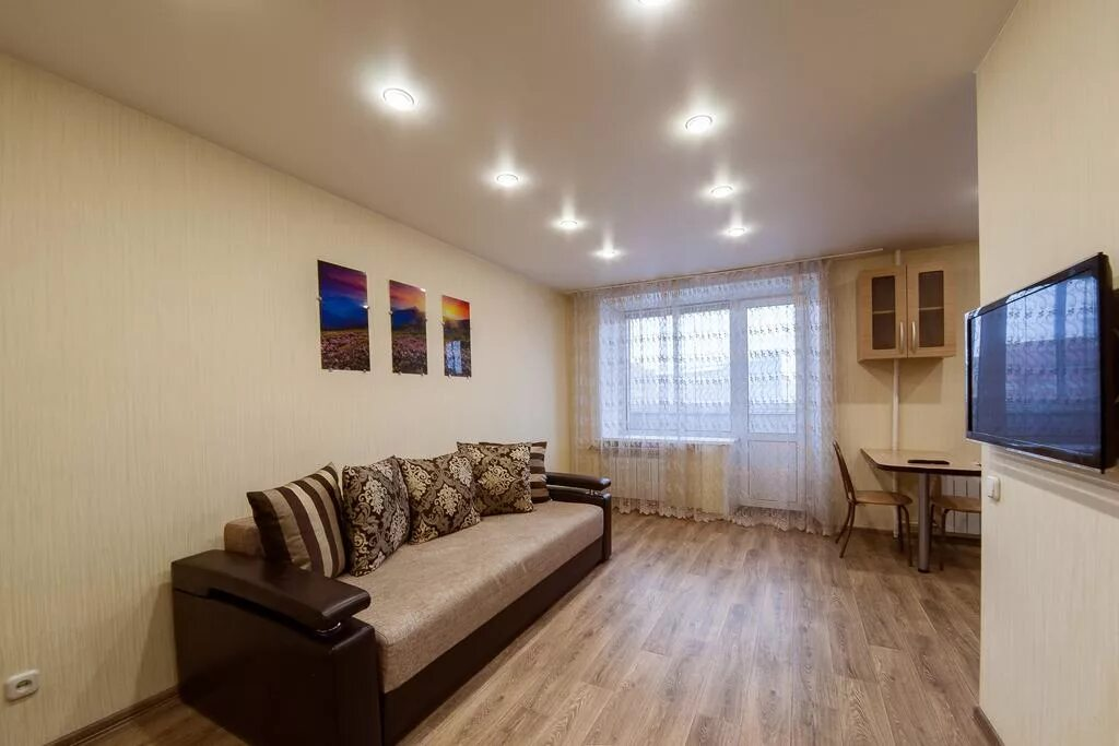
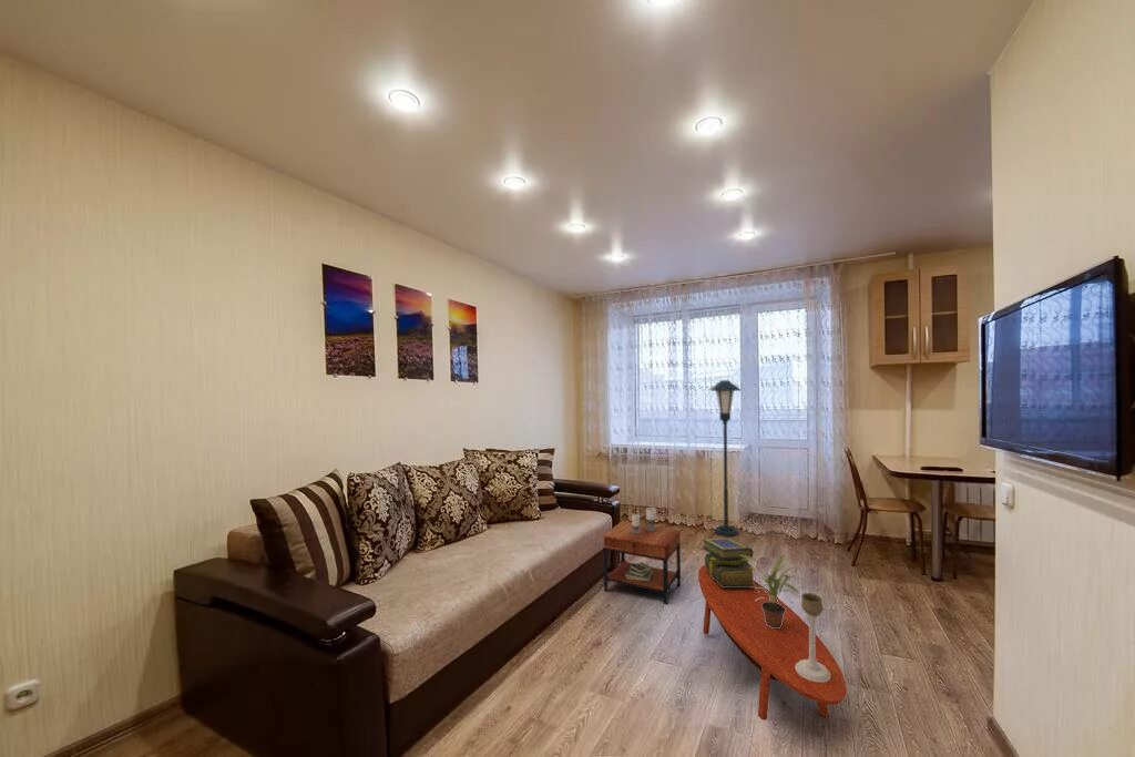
+ side table [603,507,682,605]
+ floor lamp [708,379,743,538]
+ potted plant [740,553,801,628]
+ stack of books [701,536,756,587]
+ coffee table [697,564,847,722]
+ candle holder [796,592,830,683]
